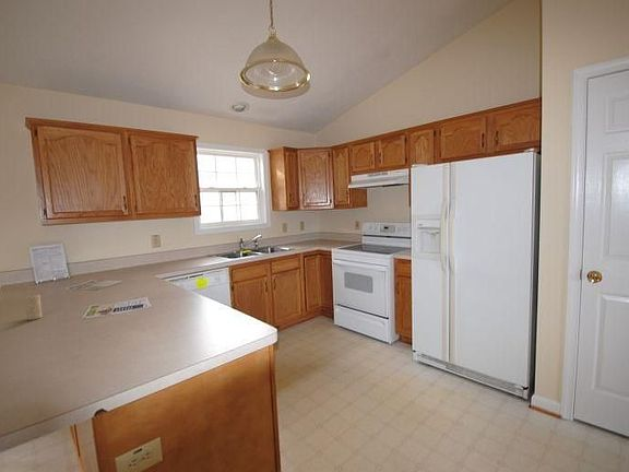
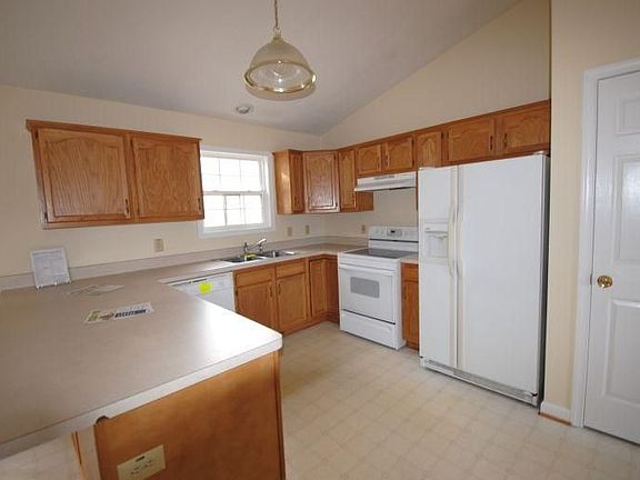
- candle [23,294,43,321]
